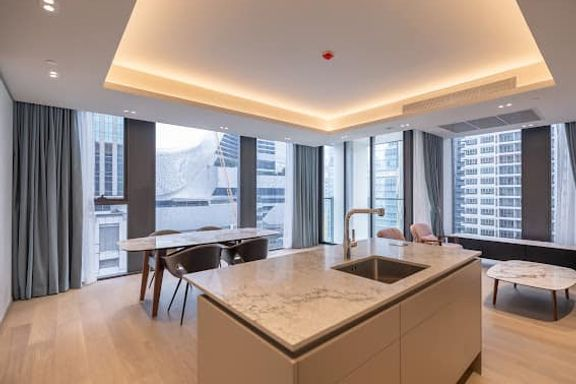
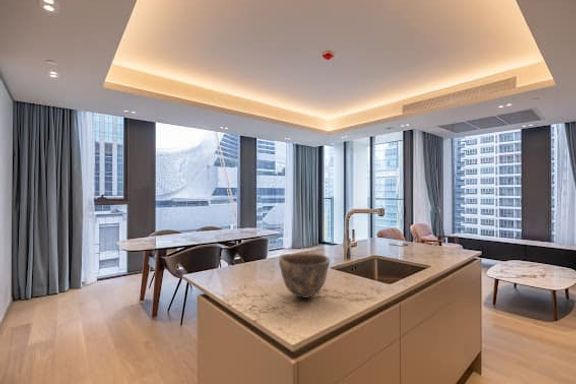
+ bowl [278,253,331,299]
